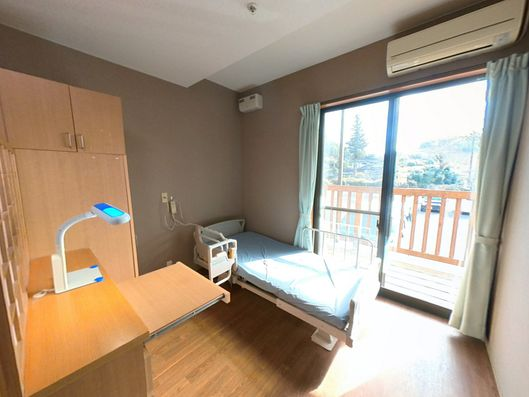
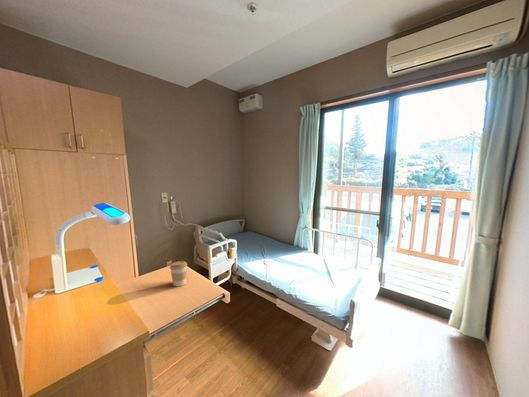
+ coffee cup [169,260,188,288]
